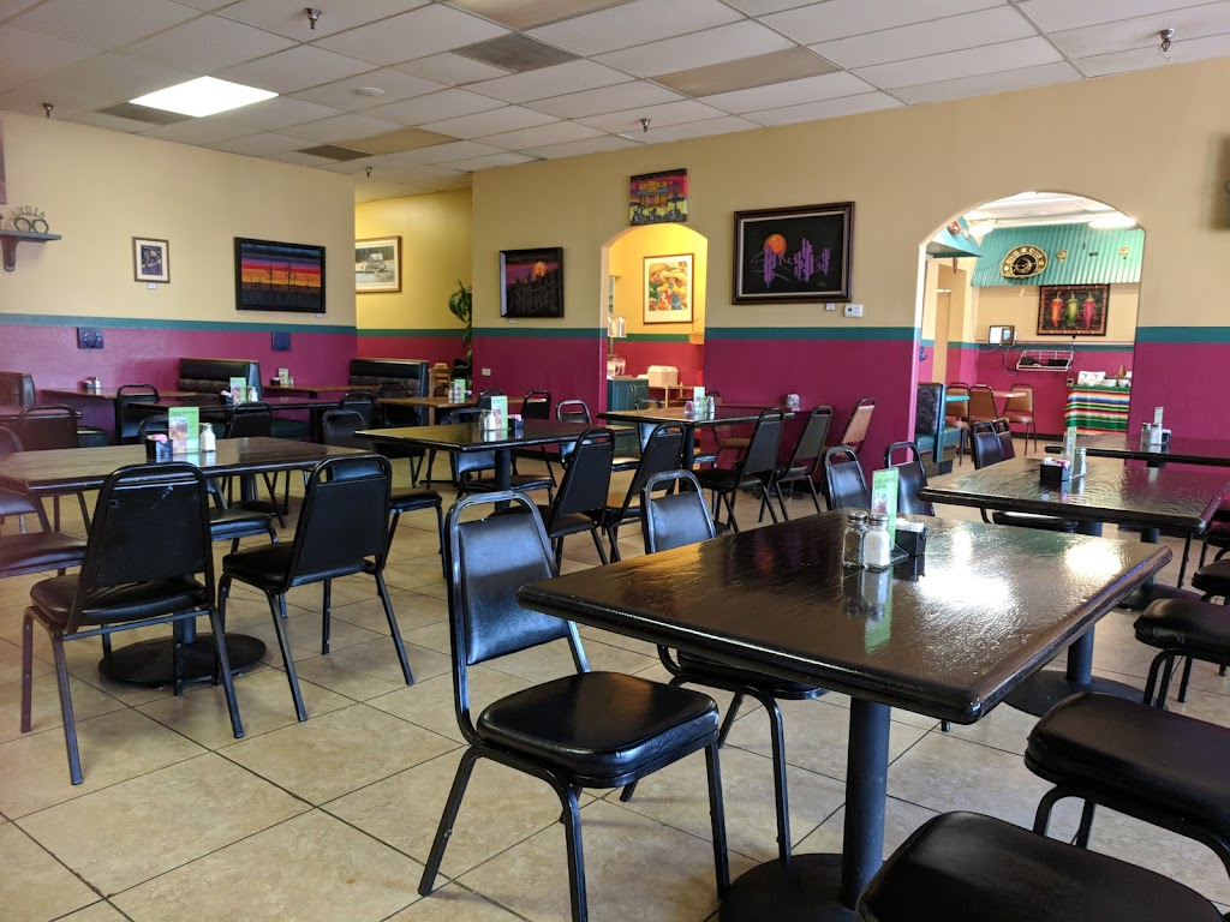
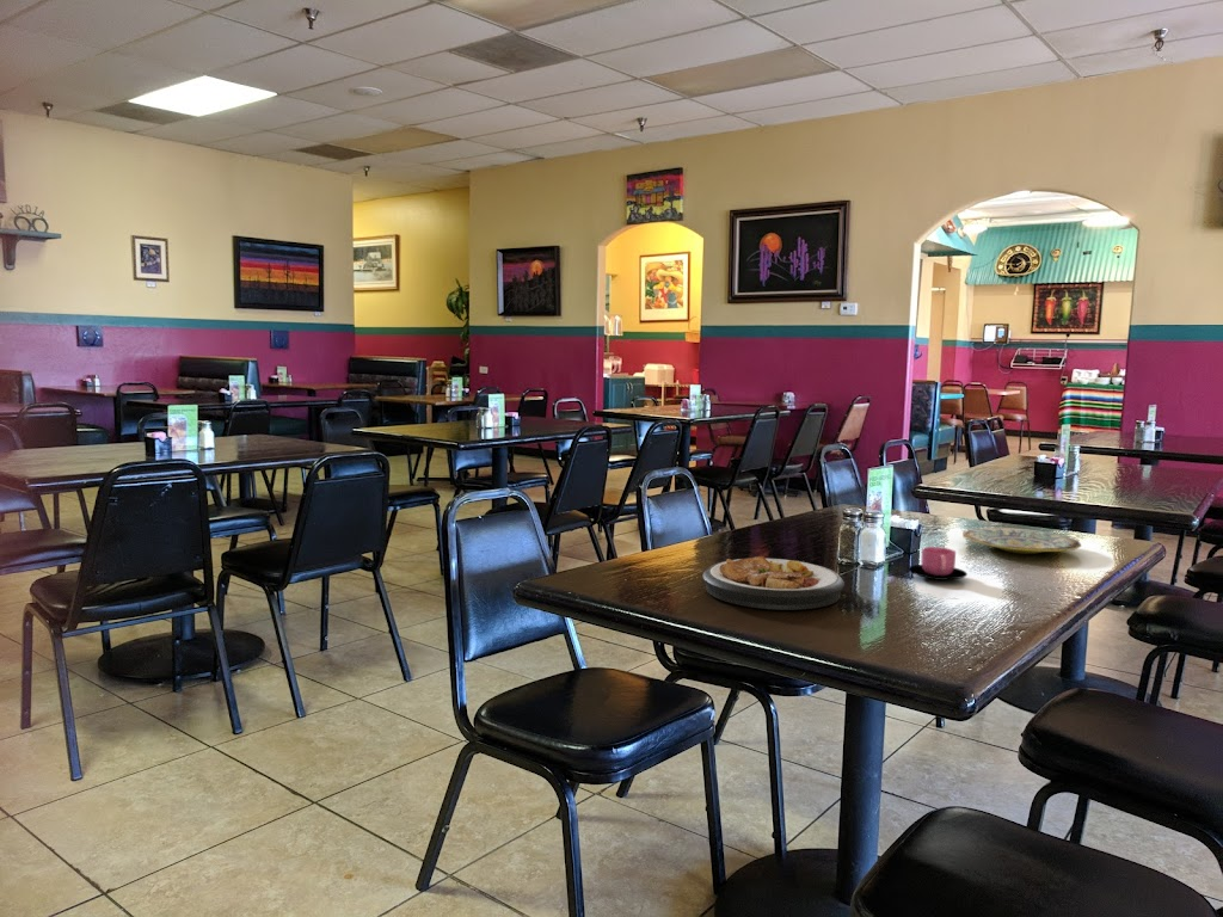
+ plate [702,555,846,611]
+ cup [907,546,969,581]
+ plate [961,527,1082,555]
